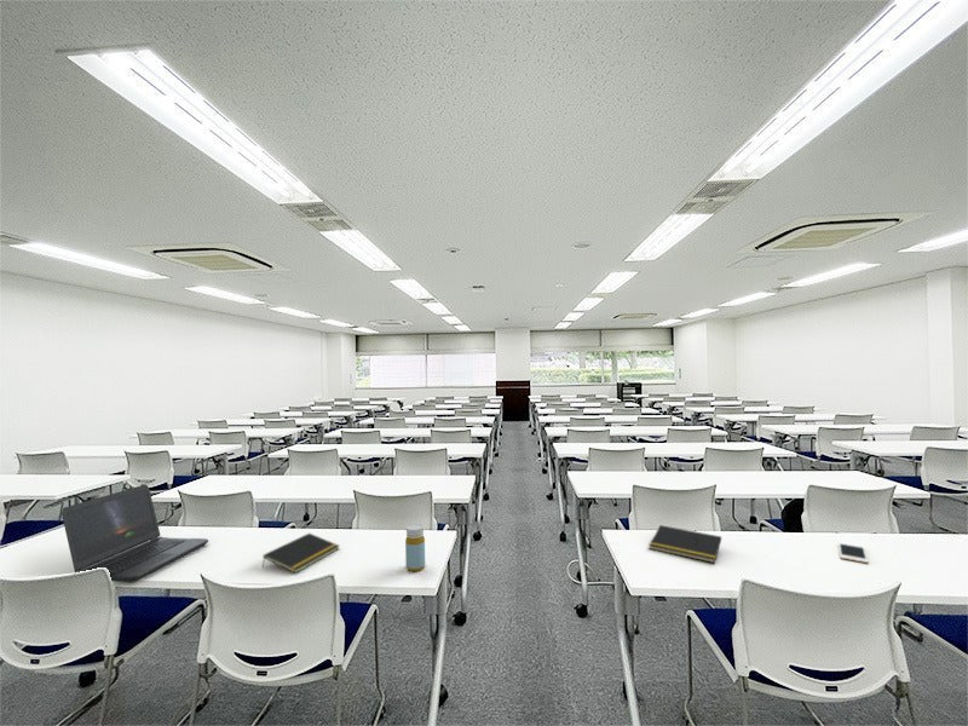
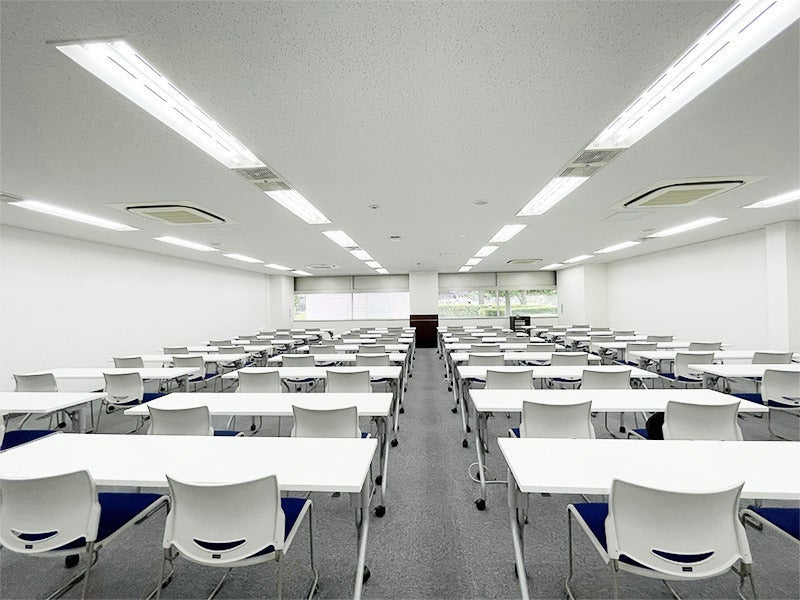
- bottle [404,523,426,572]
- cell phone [837,541,869,564]
- notepad [261,532,340,575]
- notepad [649,524,722,564]
- laptop computer [60,483,209,583]
